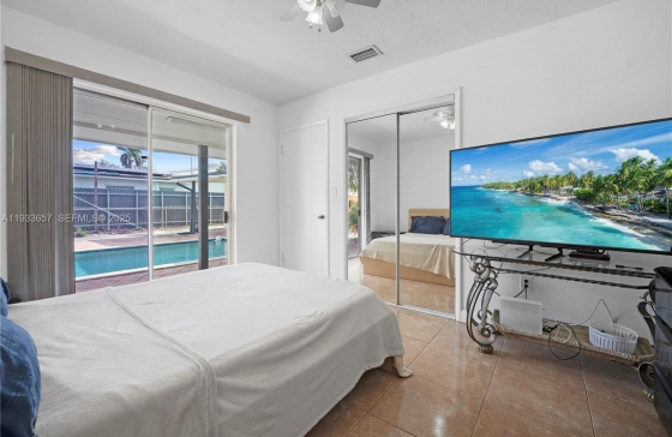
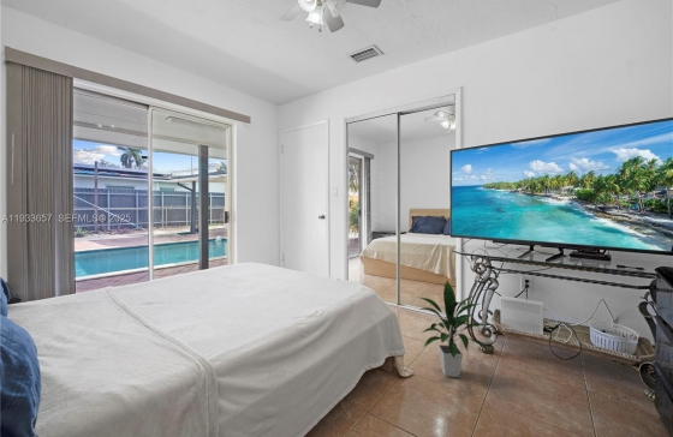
+ indoor plant [416,280,494,378]
